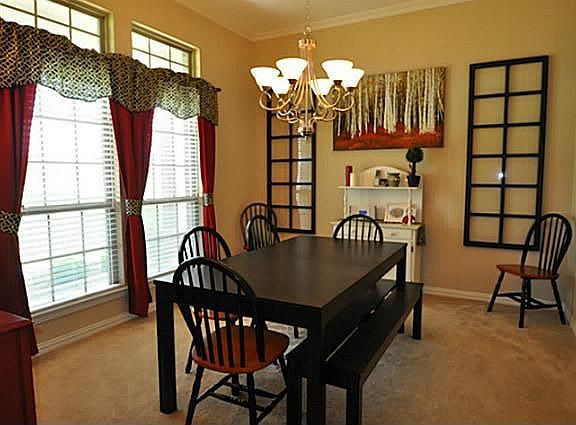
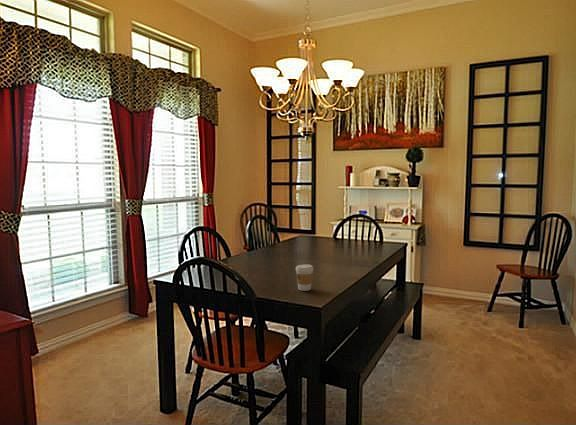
+ coffee cup [295,264,314,292]
